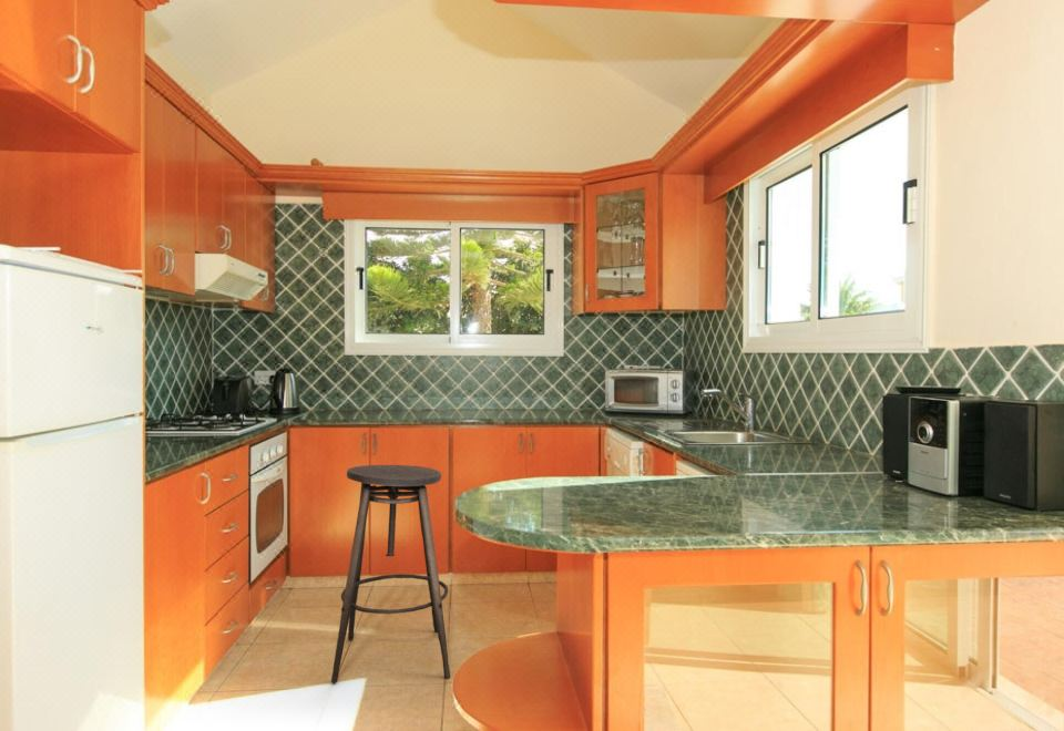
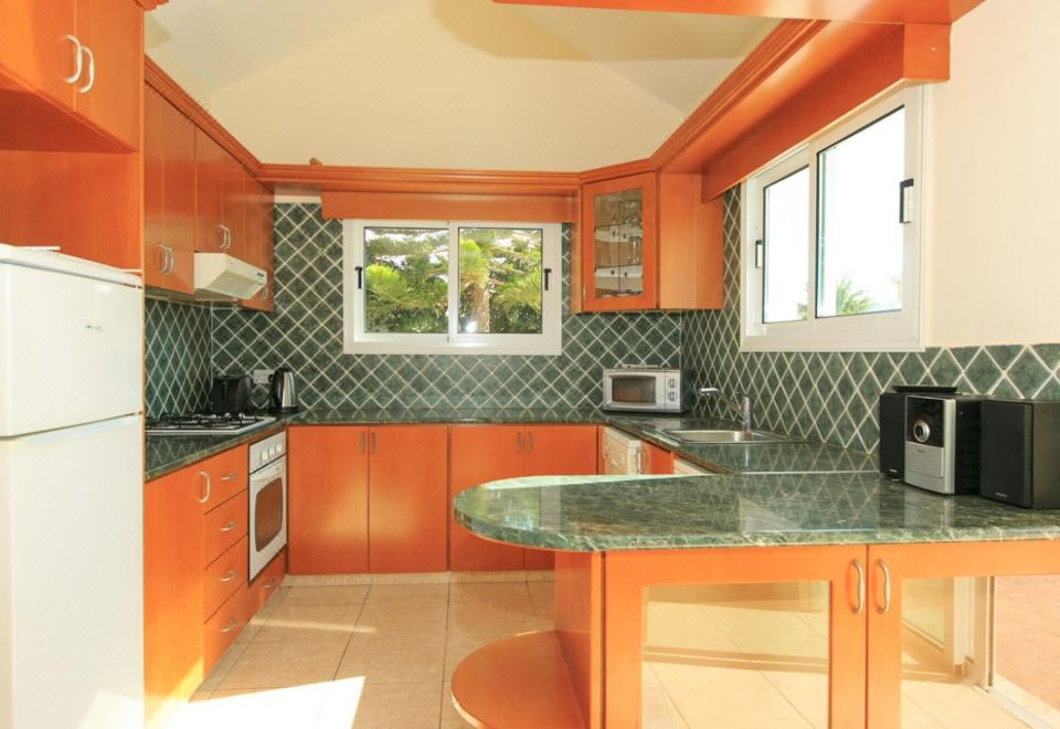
- stool [330,464,451,684]
